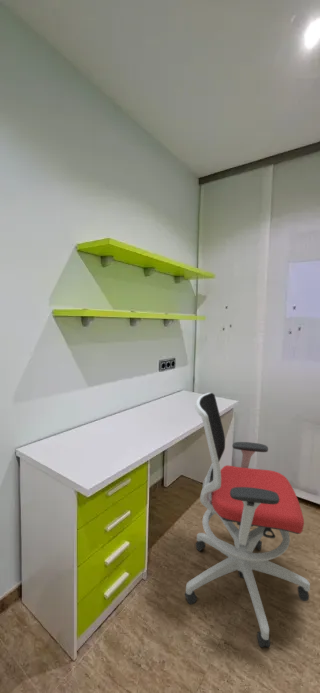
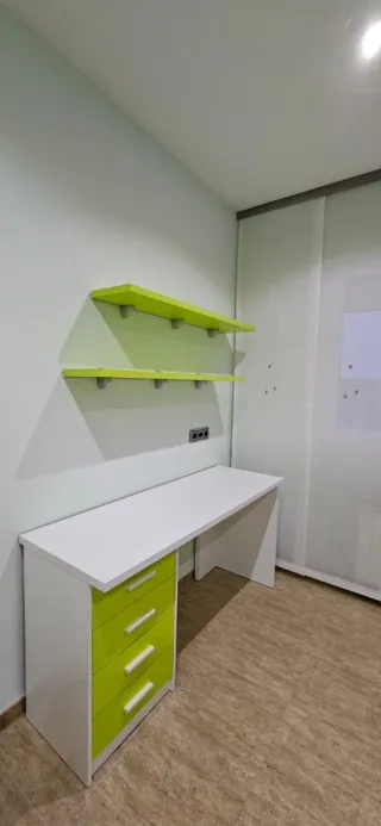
- office chair [184,392,311,648]
